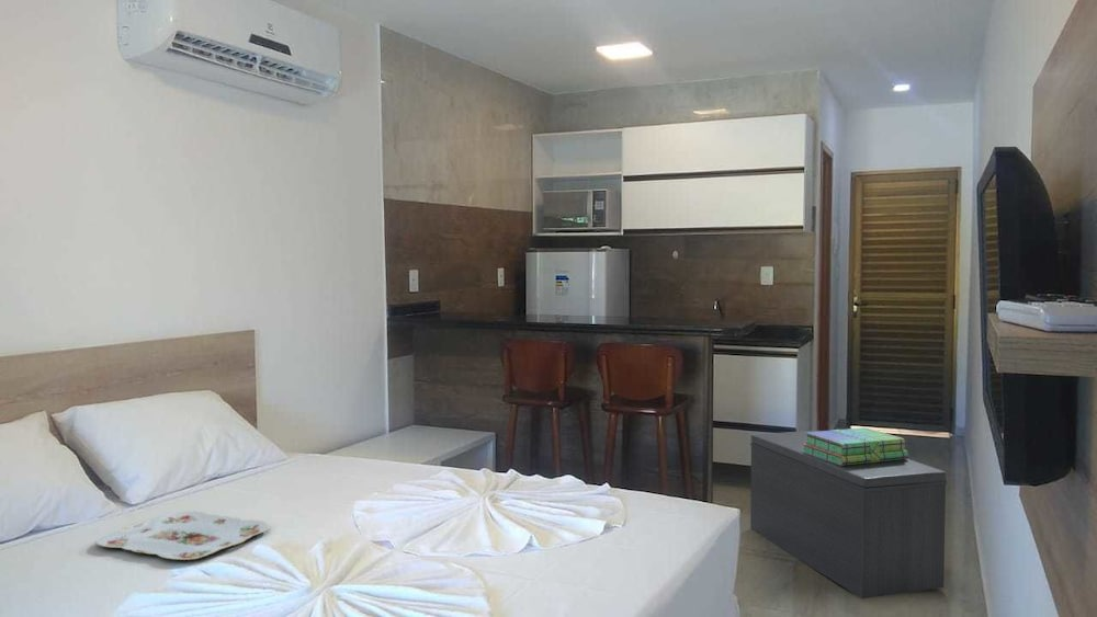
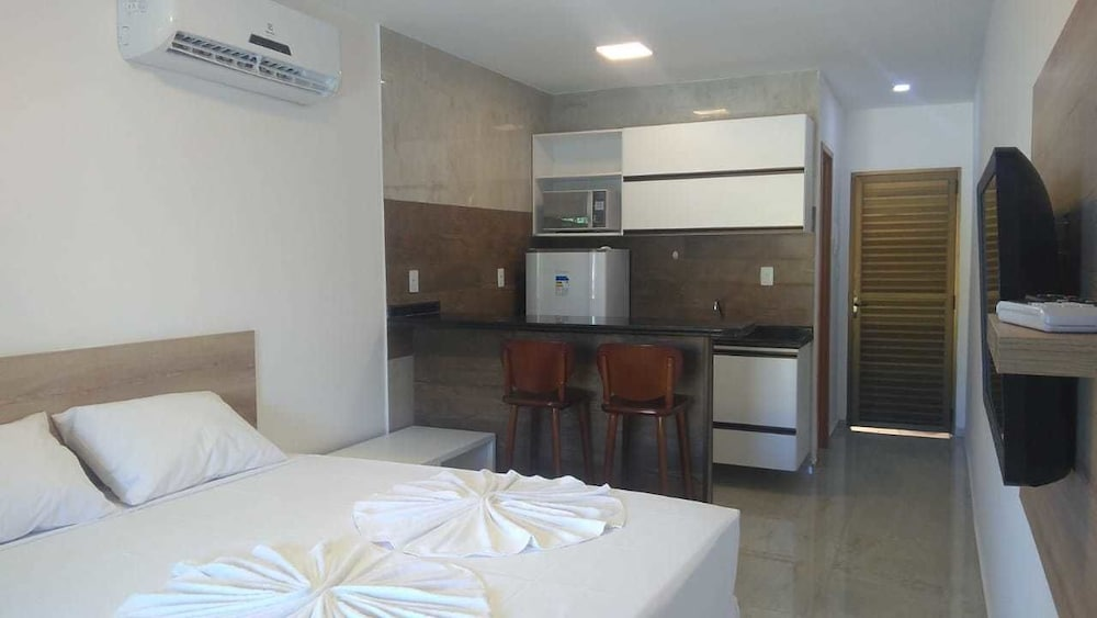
- serving tray [94,510,270,561]
- bench [749,430,948,599]
- stack of books [802,426,909,466]
